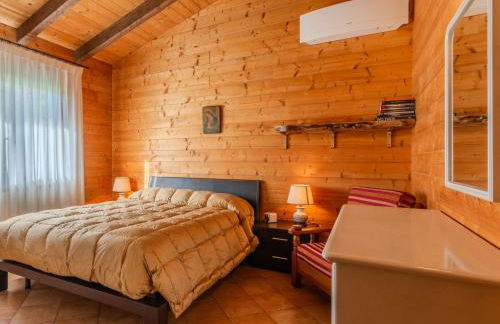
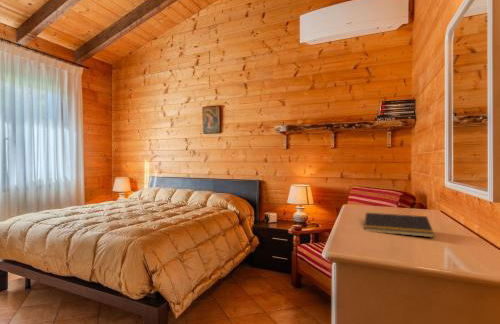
+ notepad [364,212,435,238]
